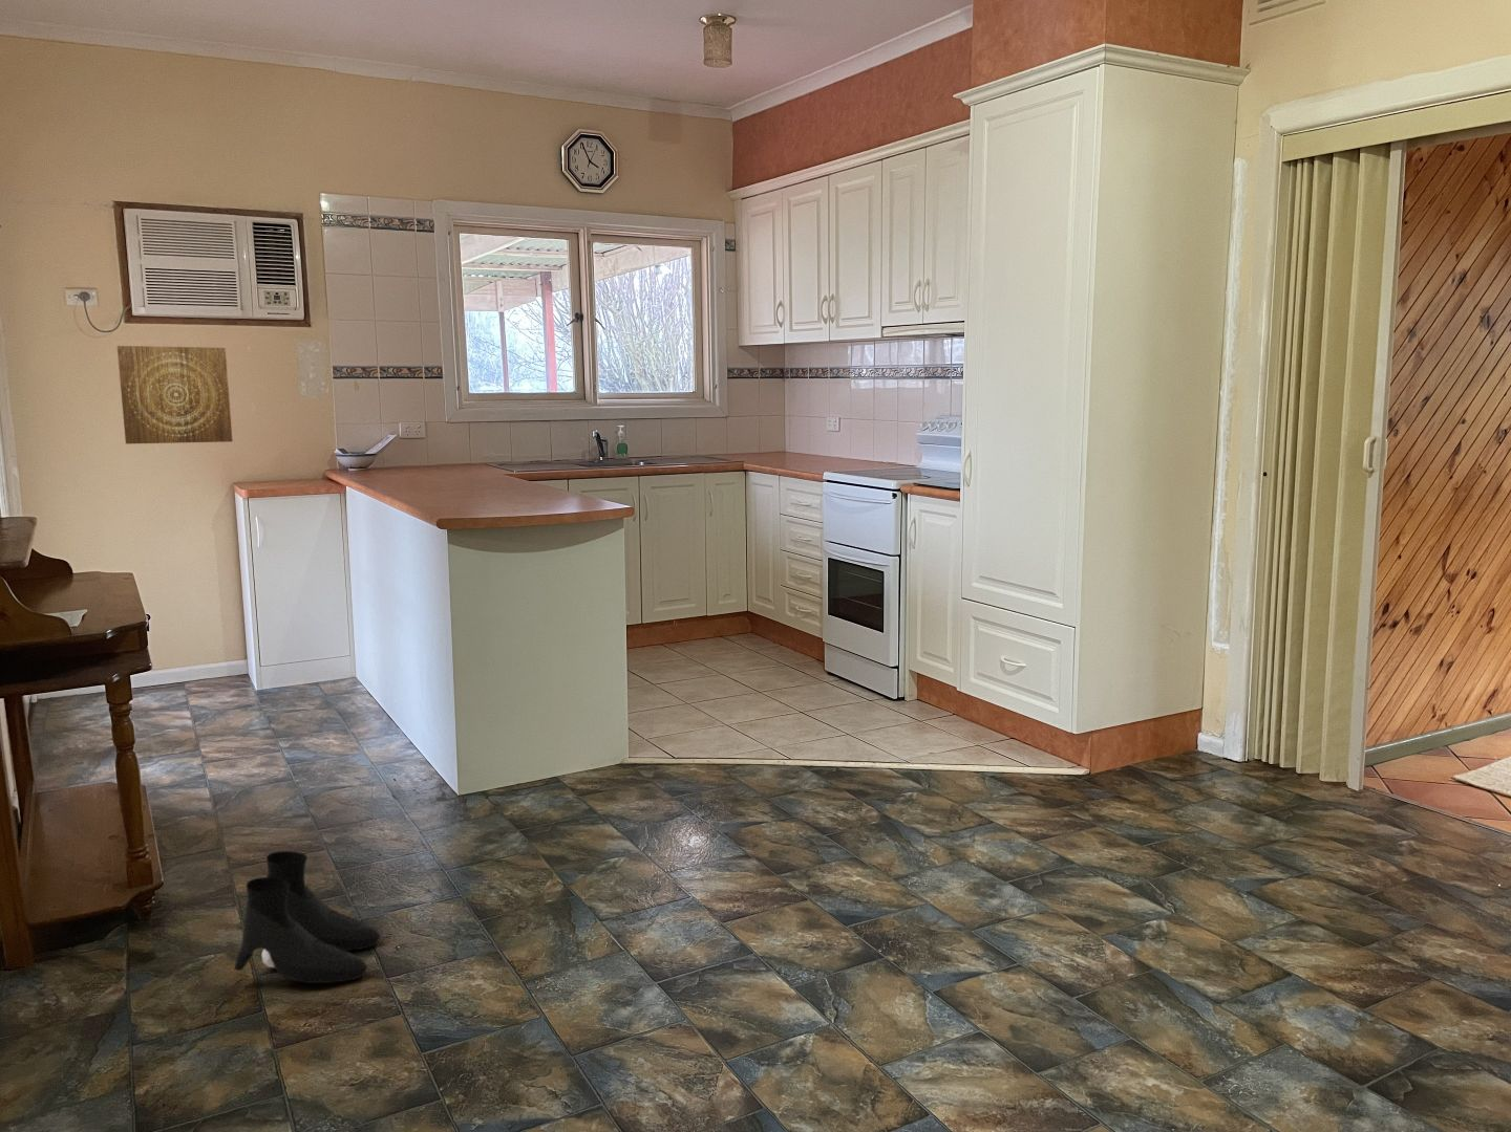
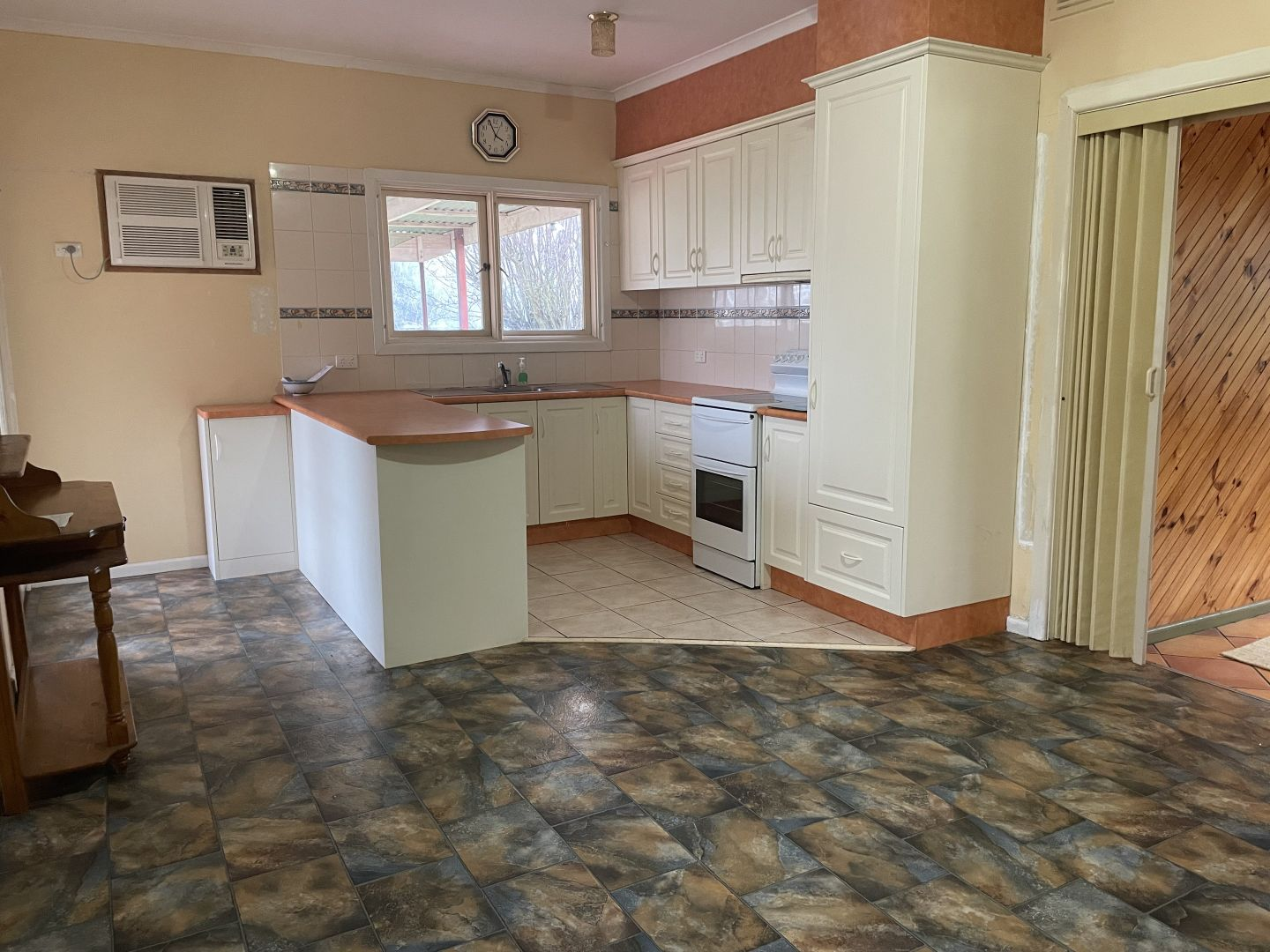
- wall art [117,345,234,445]
- boots [233,850,382,985]
